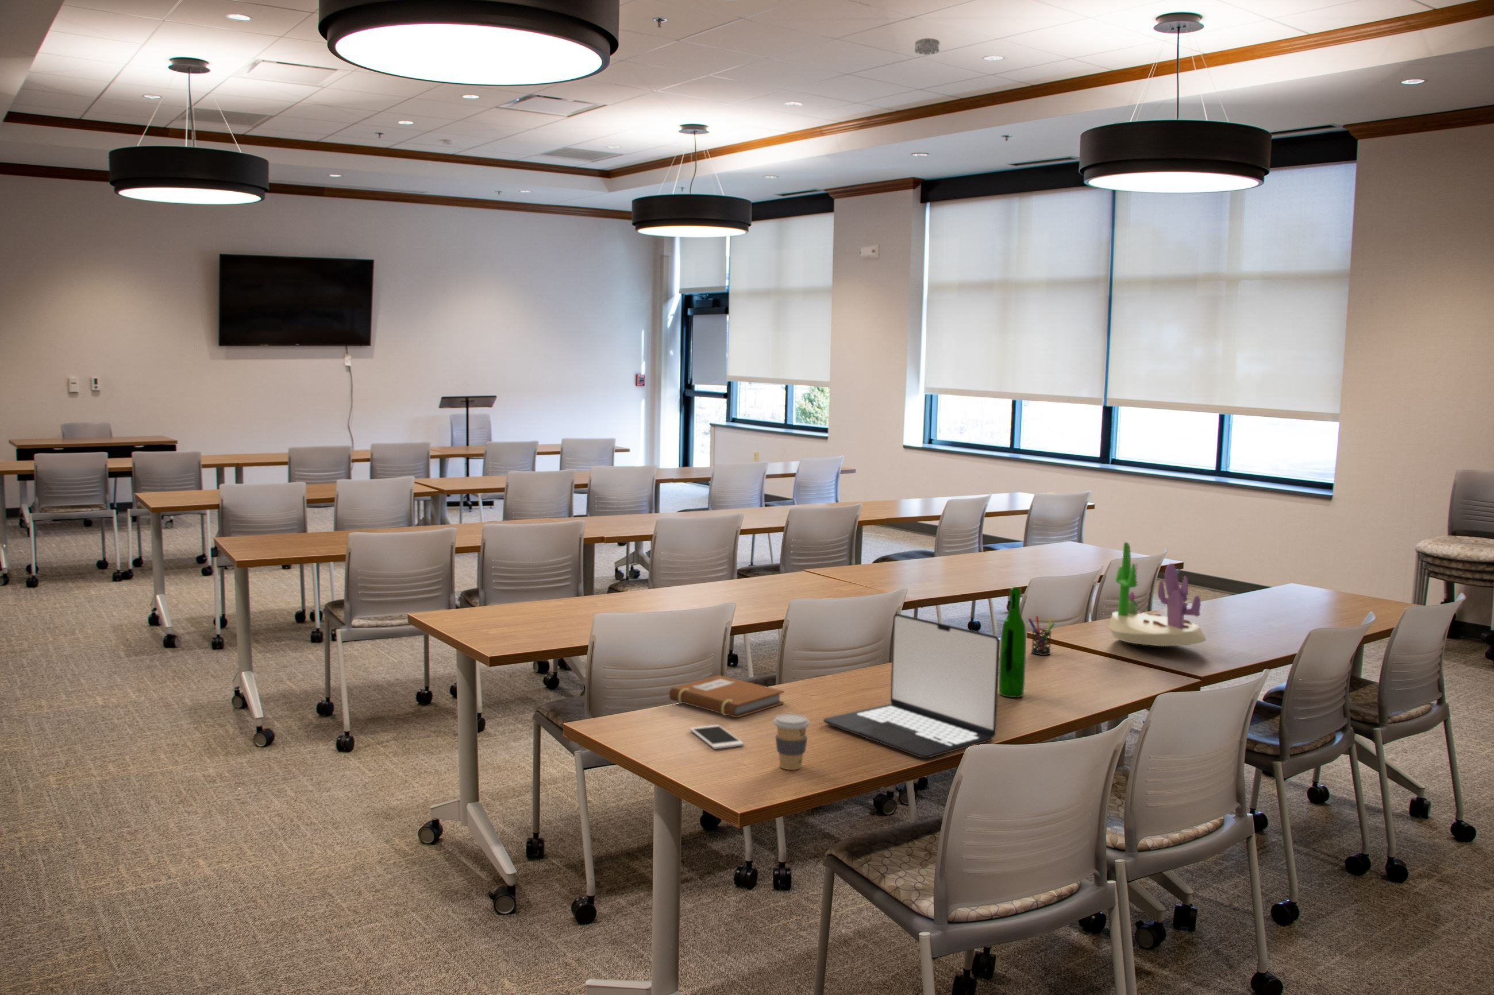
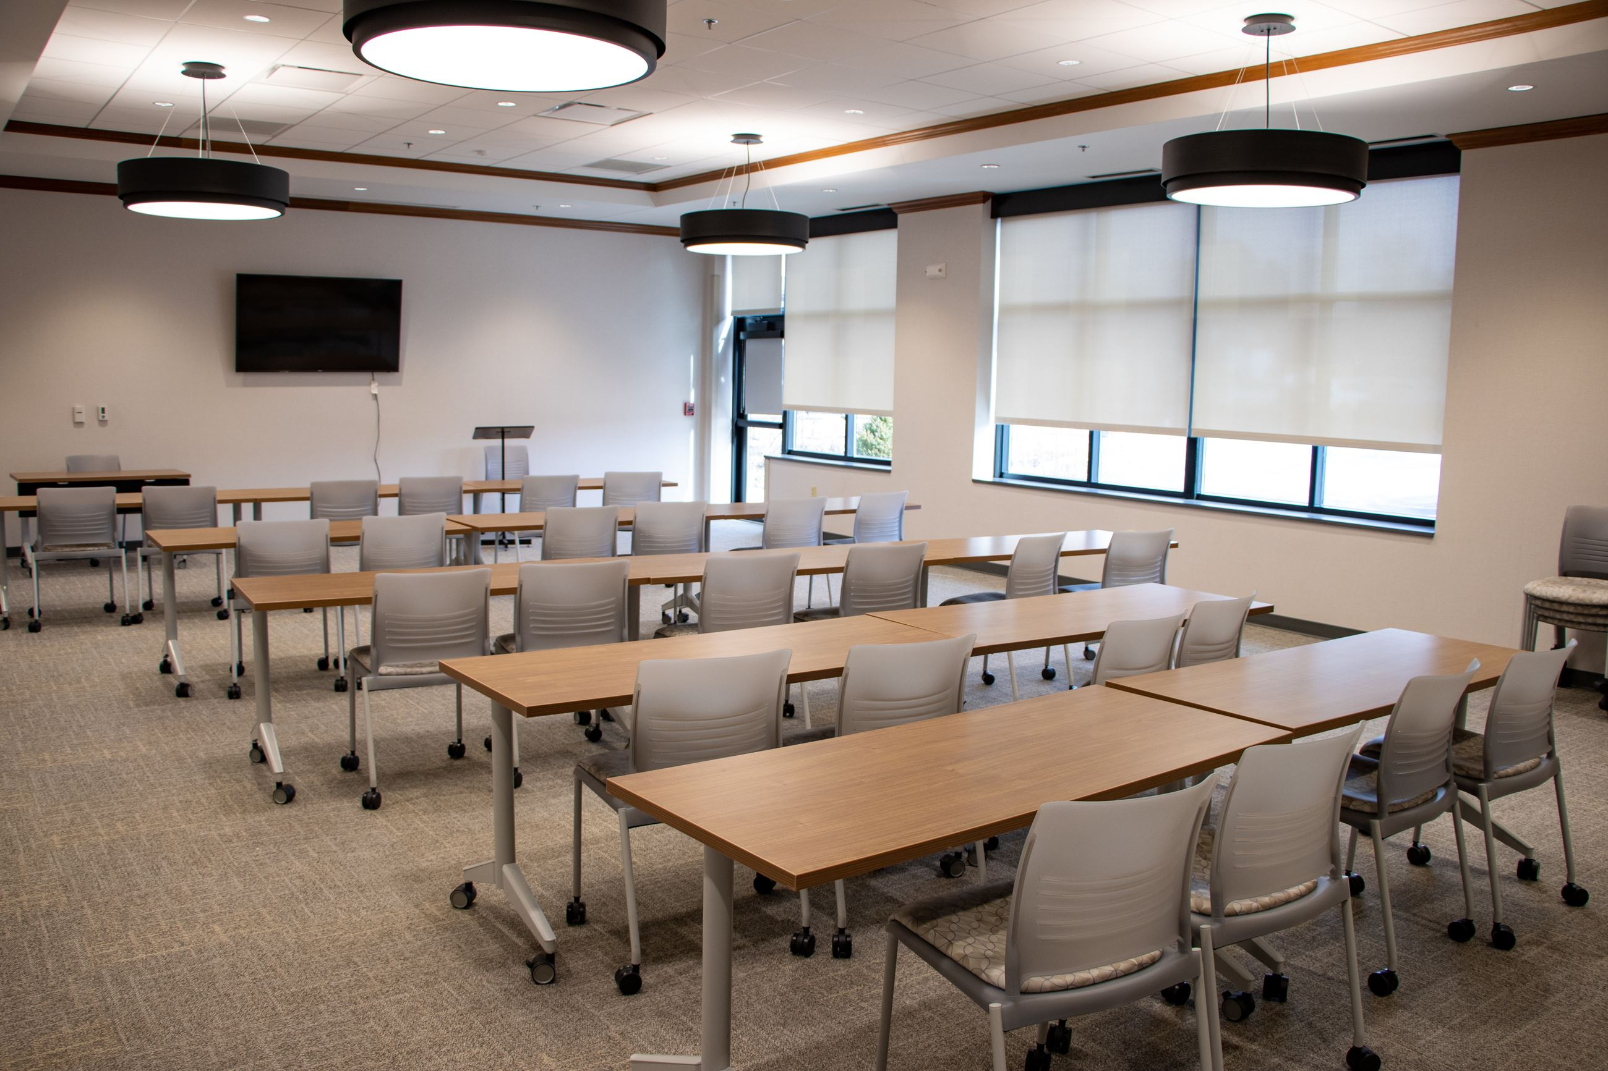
- notebook [669,675,785,718]
- cell phone [690,724,744,750]
- wine bottle [999,586,1026,698]
- smoke detector [914,38,941,56]
- pen holder [1027,615,1055,655]
- laptop [823,613,1001,758]
- coffee cup [773,713,811,771]
- succulent planter [1109,542,1207,646]
